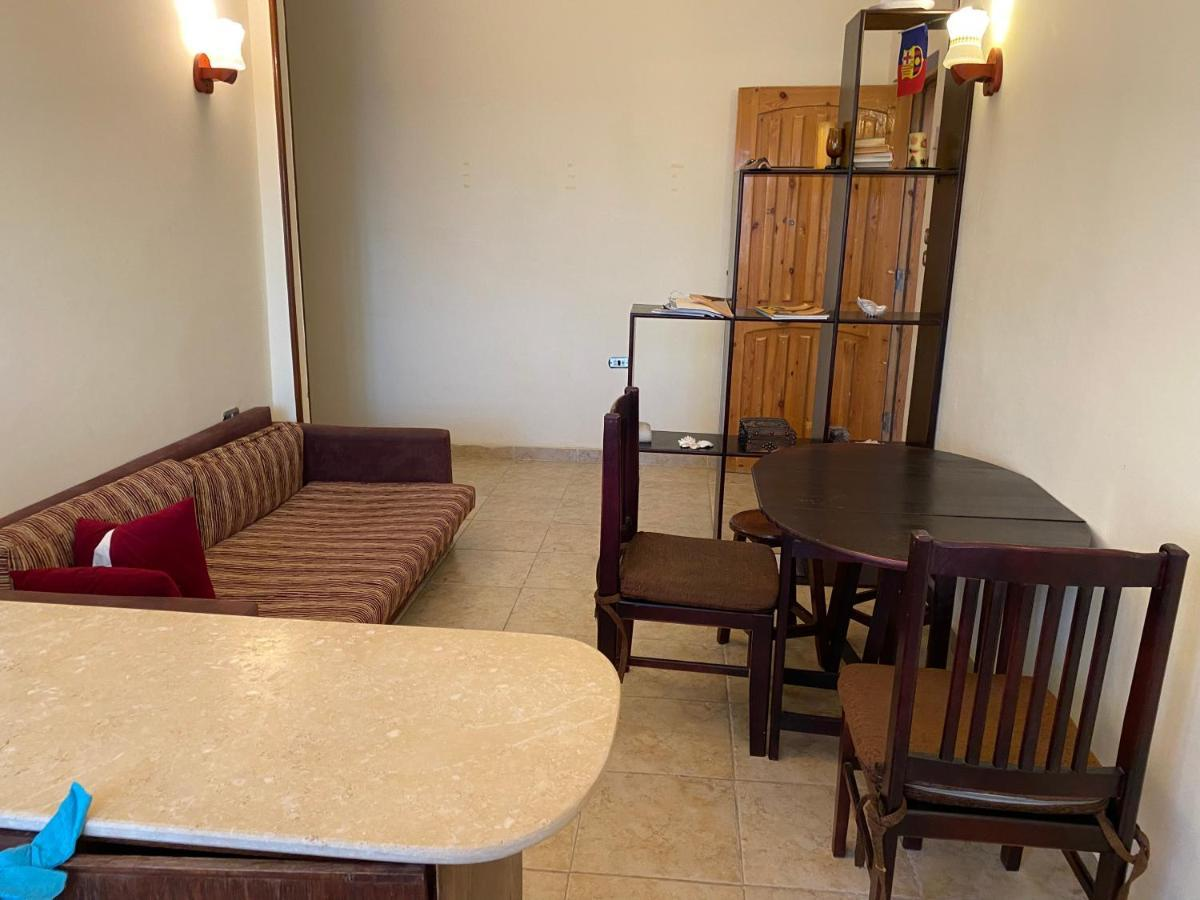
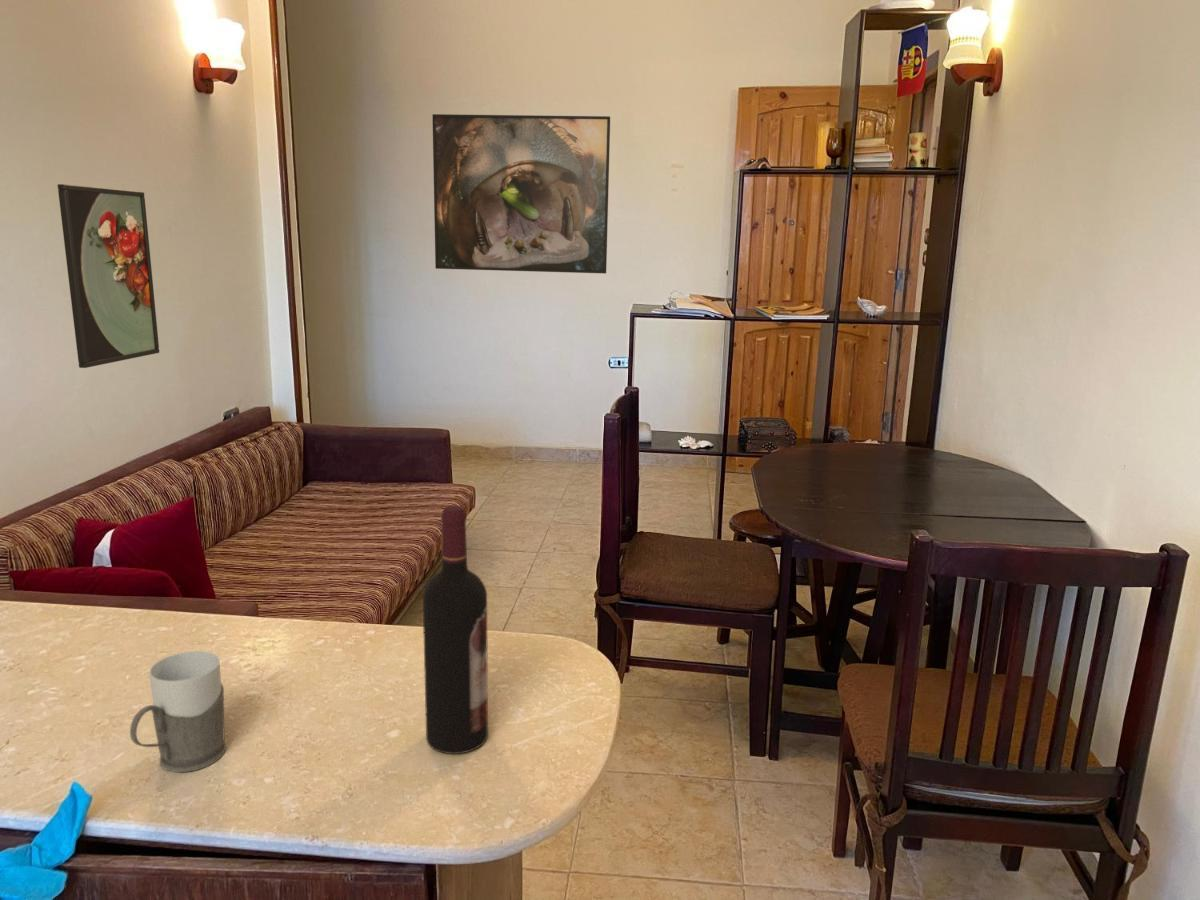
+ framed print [57,183,160,369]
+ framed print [431,113,611,275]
+ wine bottle [422,504,489,755]
+ mug [129,650,227,773]
